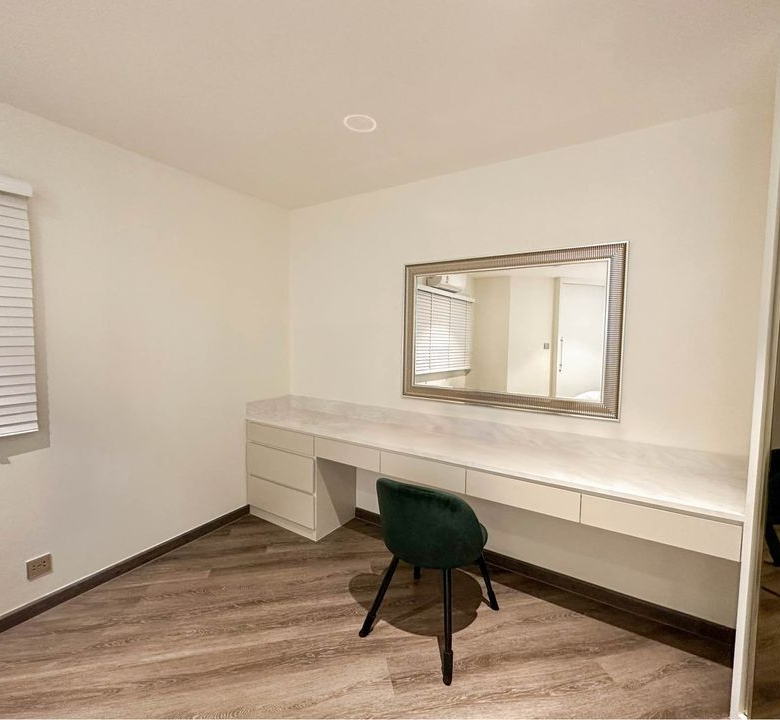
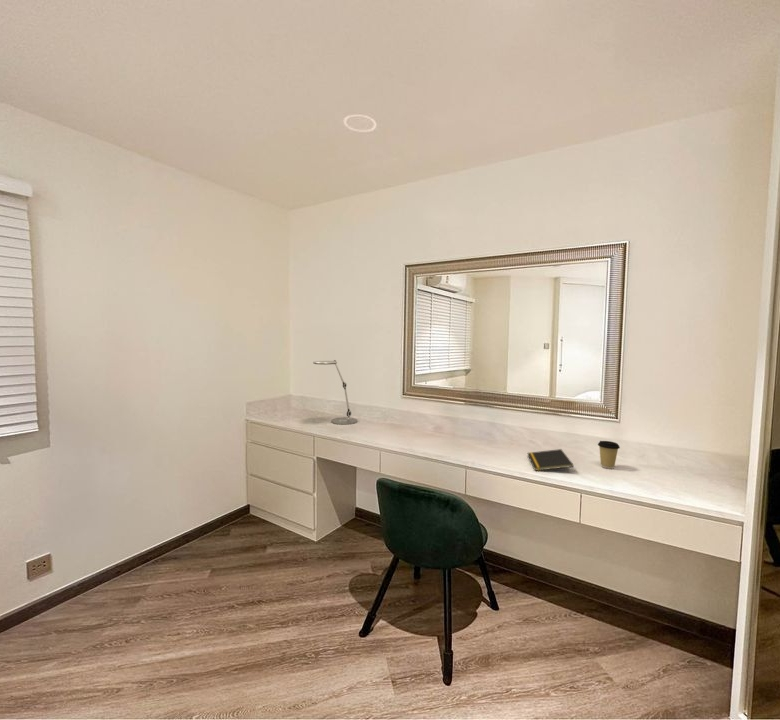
+ coffee cup [597,440,621,470]
+ desk lamp [312,359,358,425]
+ notepad [527,448,574,472]
